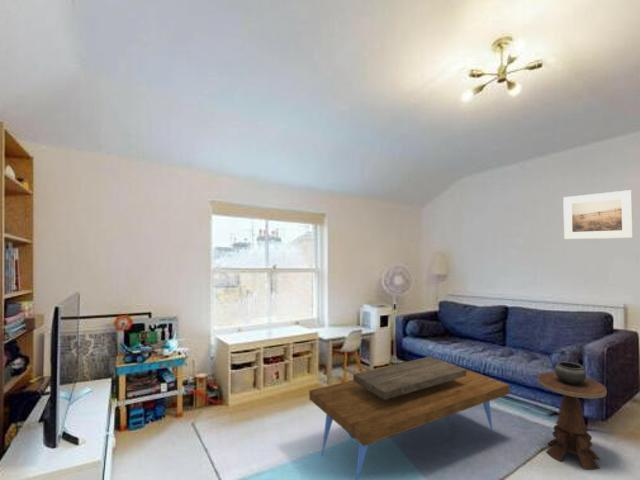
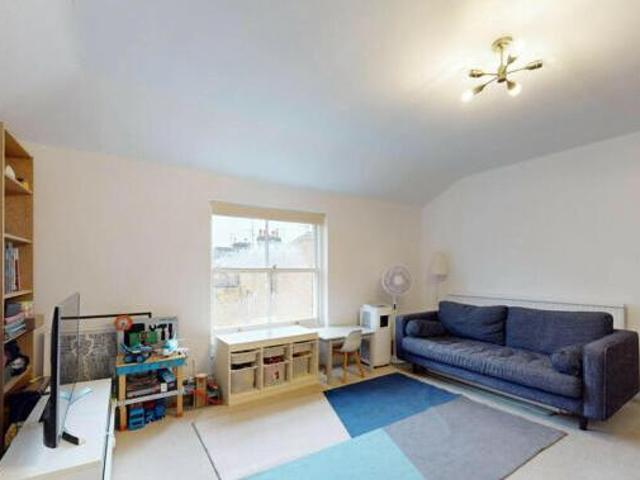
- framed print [562,189,634,240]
- side table [537,361,608,471]
- coffee table [308,356,511,480]
